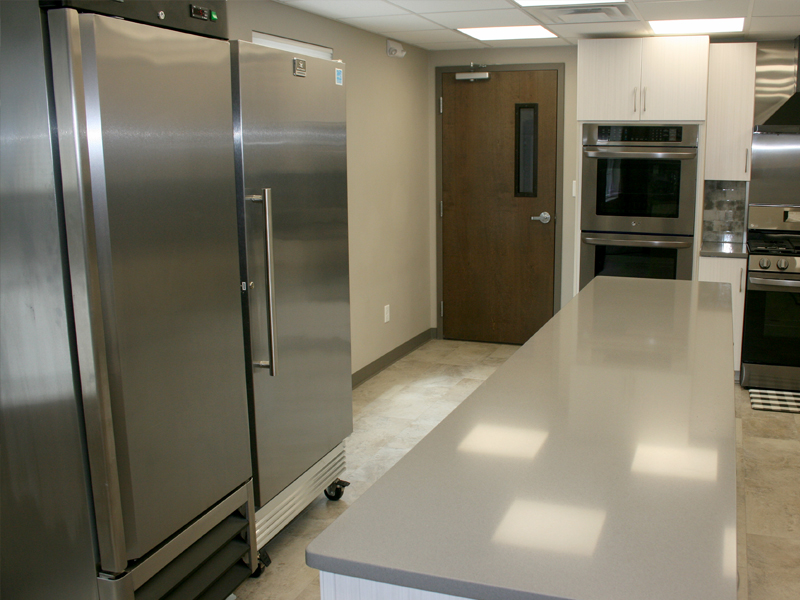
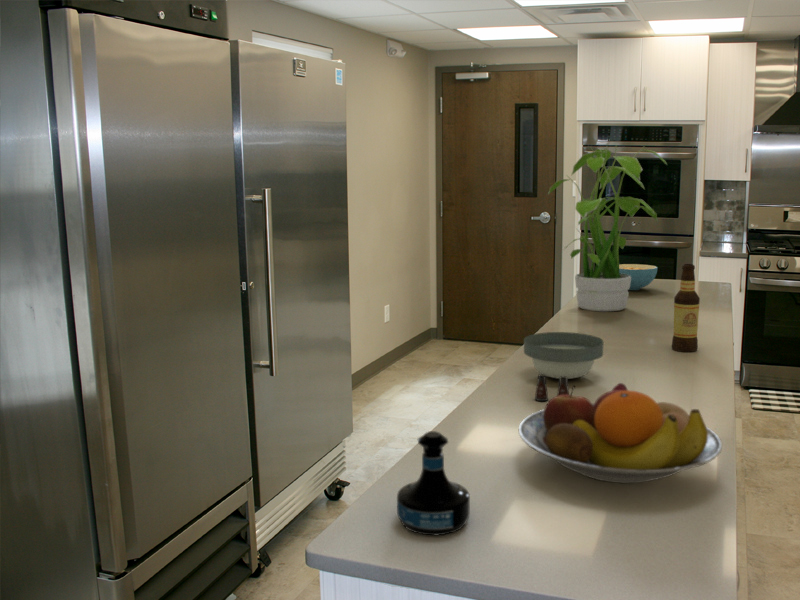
+ cereal bowl [619,263,659,291]
+ tequila bottle [396,430,471,536]
+ potted plant [547,144,668,312]
+ fruit bowl [518,382,723,484]
+ bowl [523,331,605,380]
+ salt shaker [534,373,570,402]
+ bottle [671,263,701,353]
